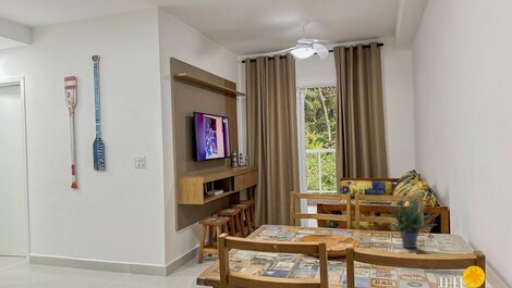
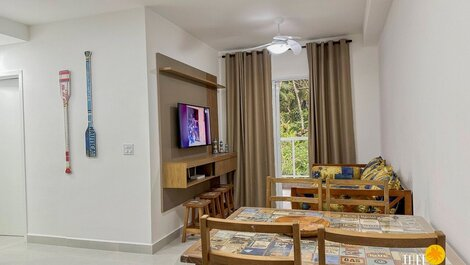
- potted plant [376,186,439,249]
